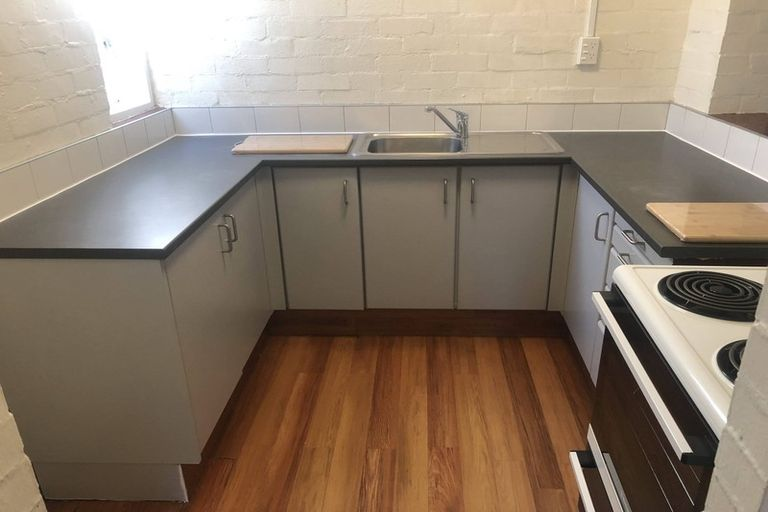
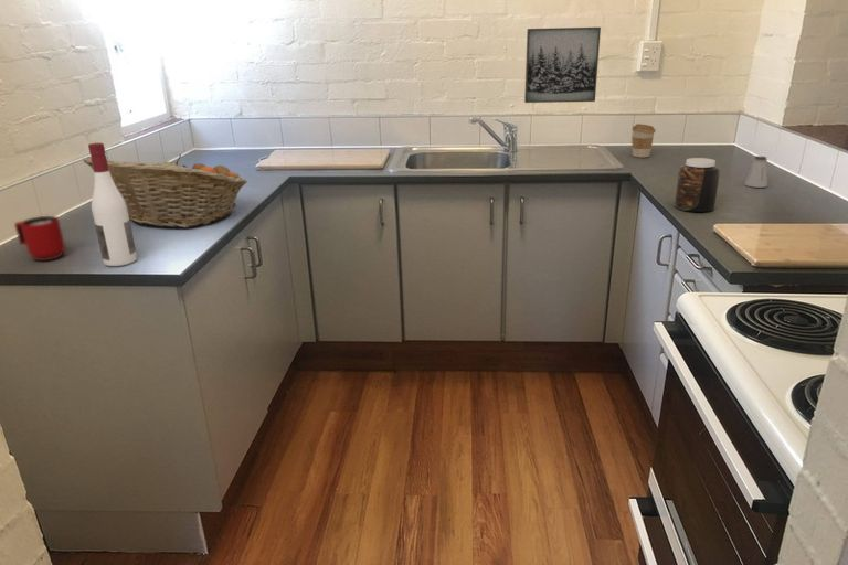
+ coffee cup [632,122,657,158]
+ saltshaker [744,156,768,189]
+ mug [13,215,66,262]
+ wall art [523,26,602,104]
+ alcohol [87,142,138,267]
+ jar [674,157,721,213]
+ fruit basket [82,153,248,228]
